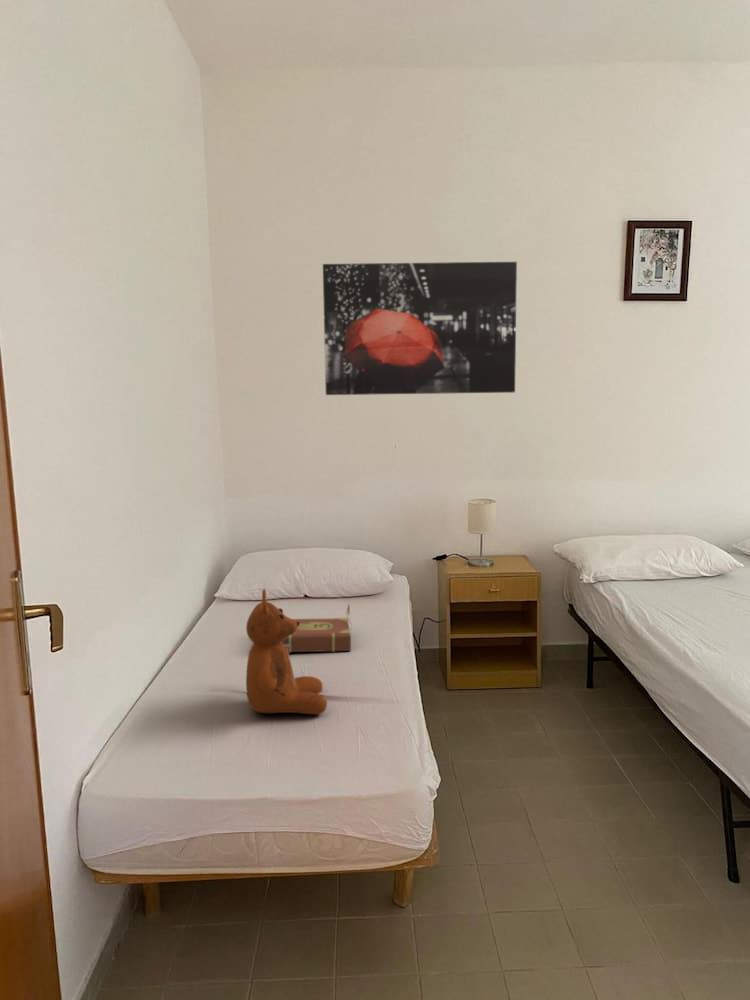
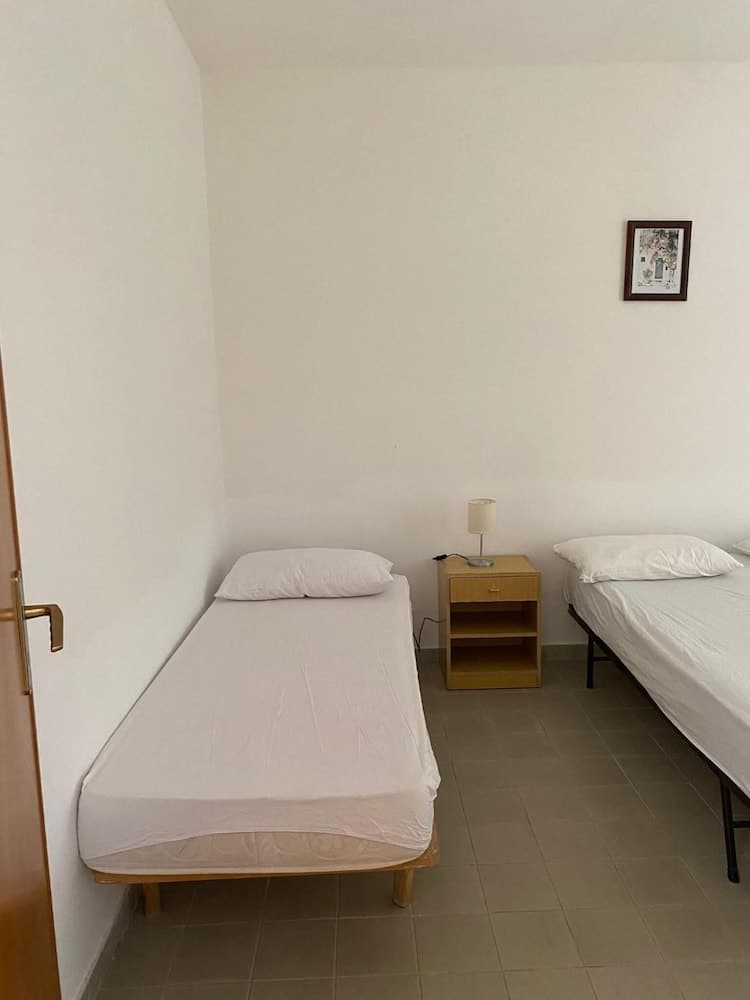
- book [281,602,353,653]
- wall art [322,261,518,396]
- teddy bear [245,588,328,715]
